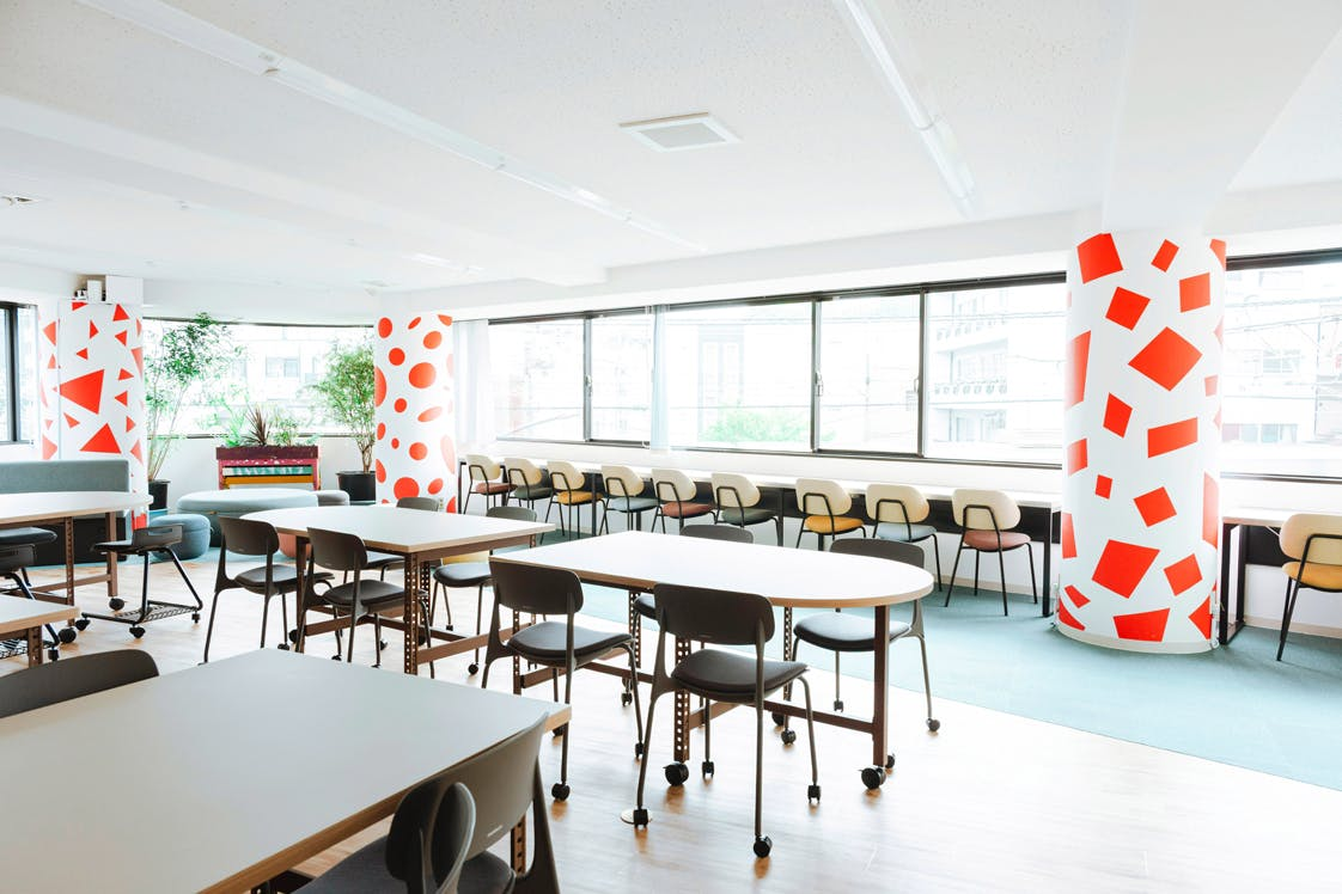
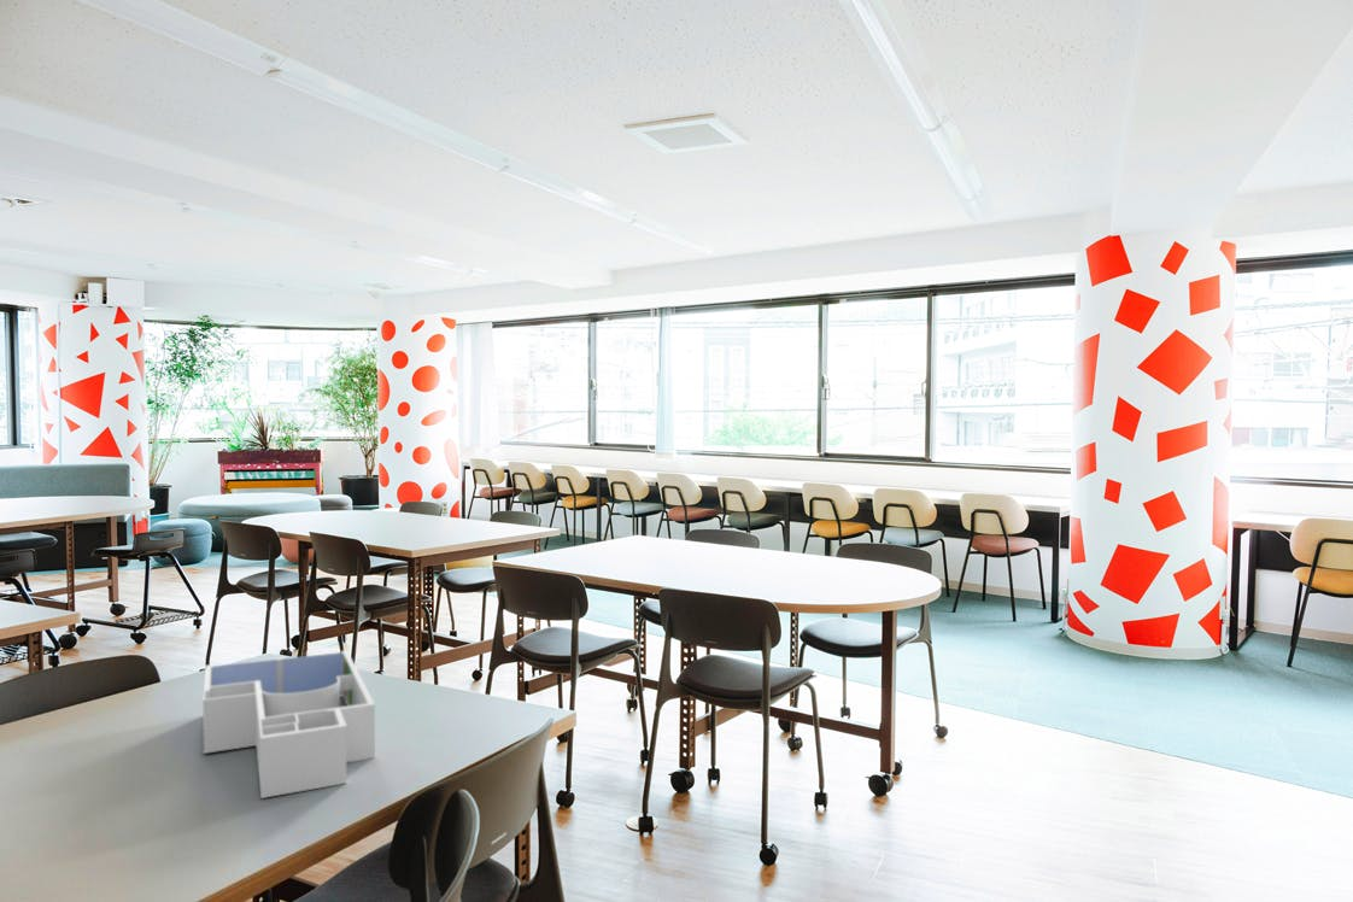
+ desk organizer [201,649,376,800]
